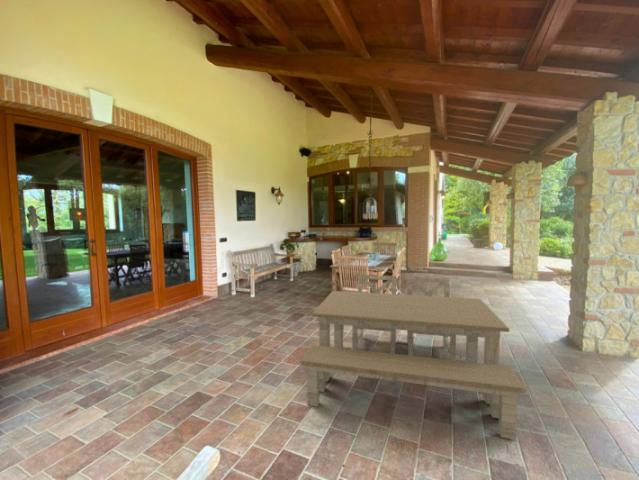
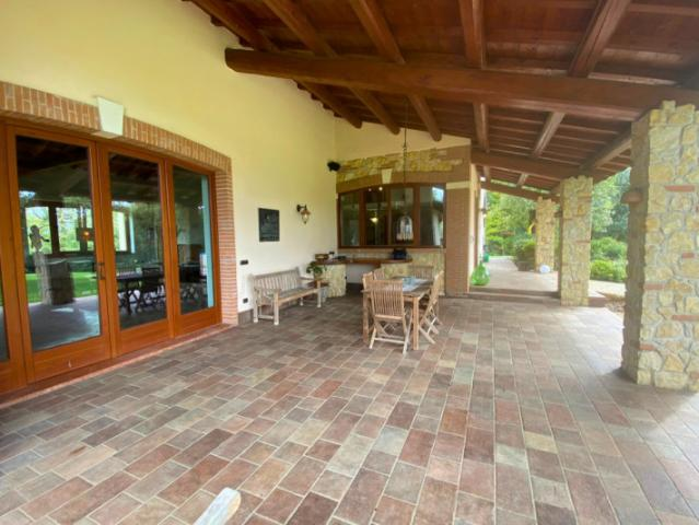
- dining table [299,274,527,440]
